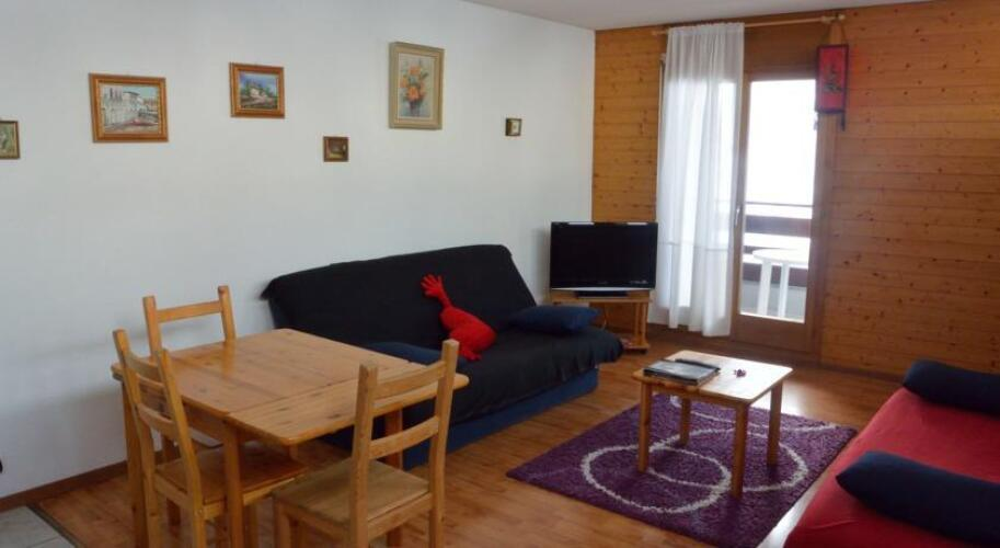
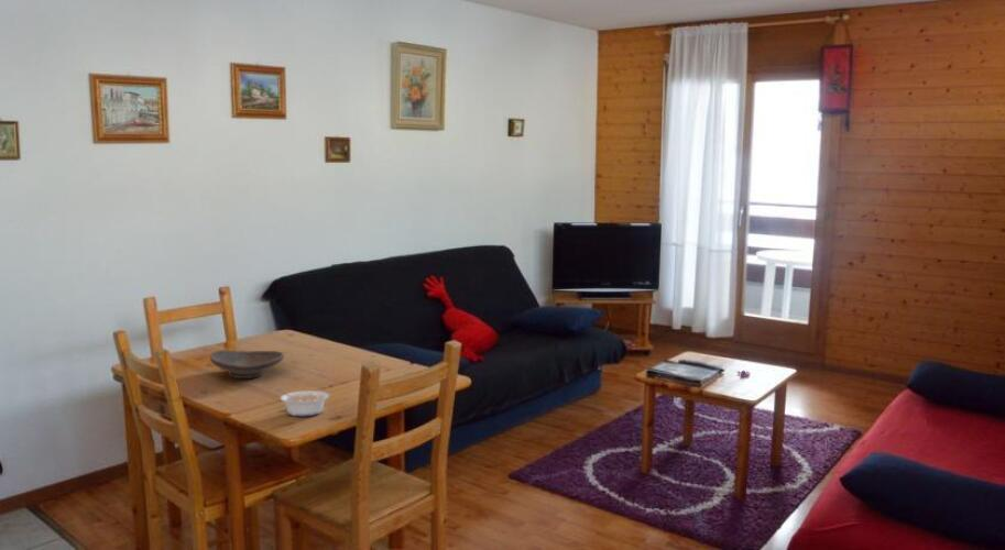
+ legume [275,388,330,418]
+ decorative bowl [209,349,285,380]
